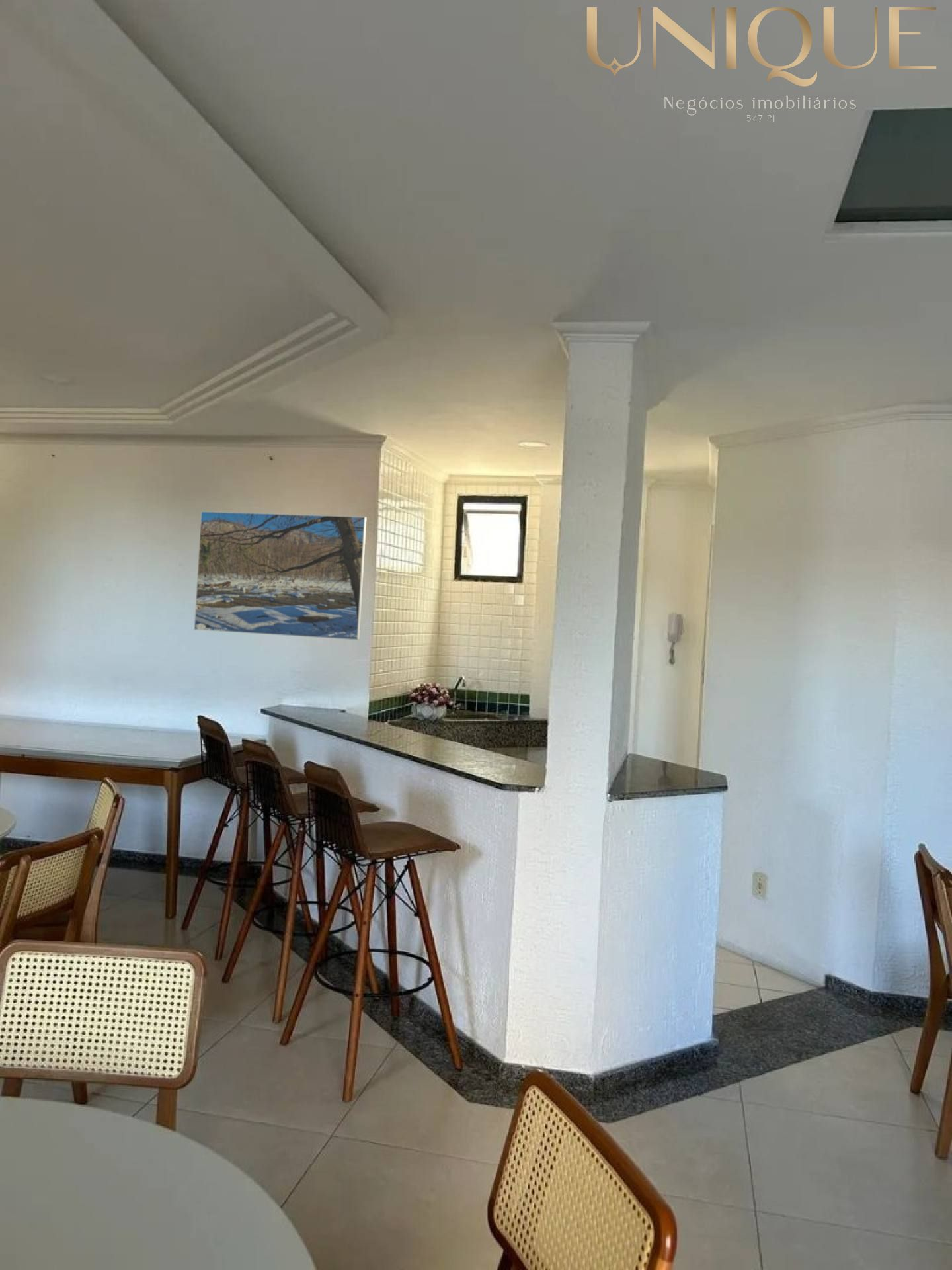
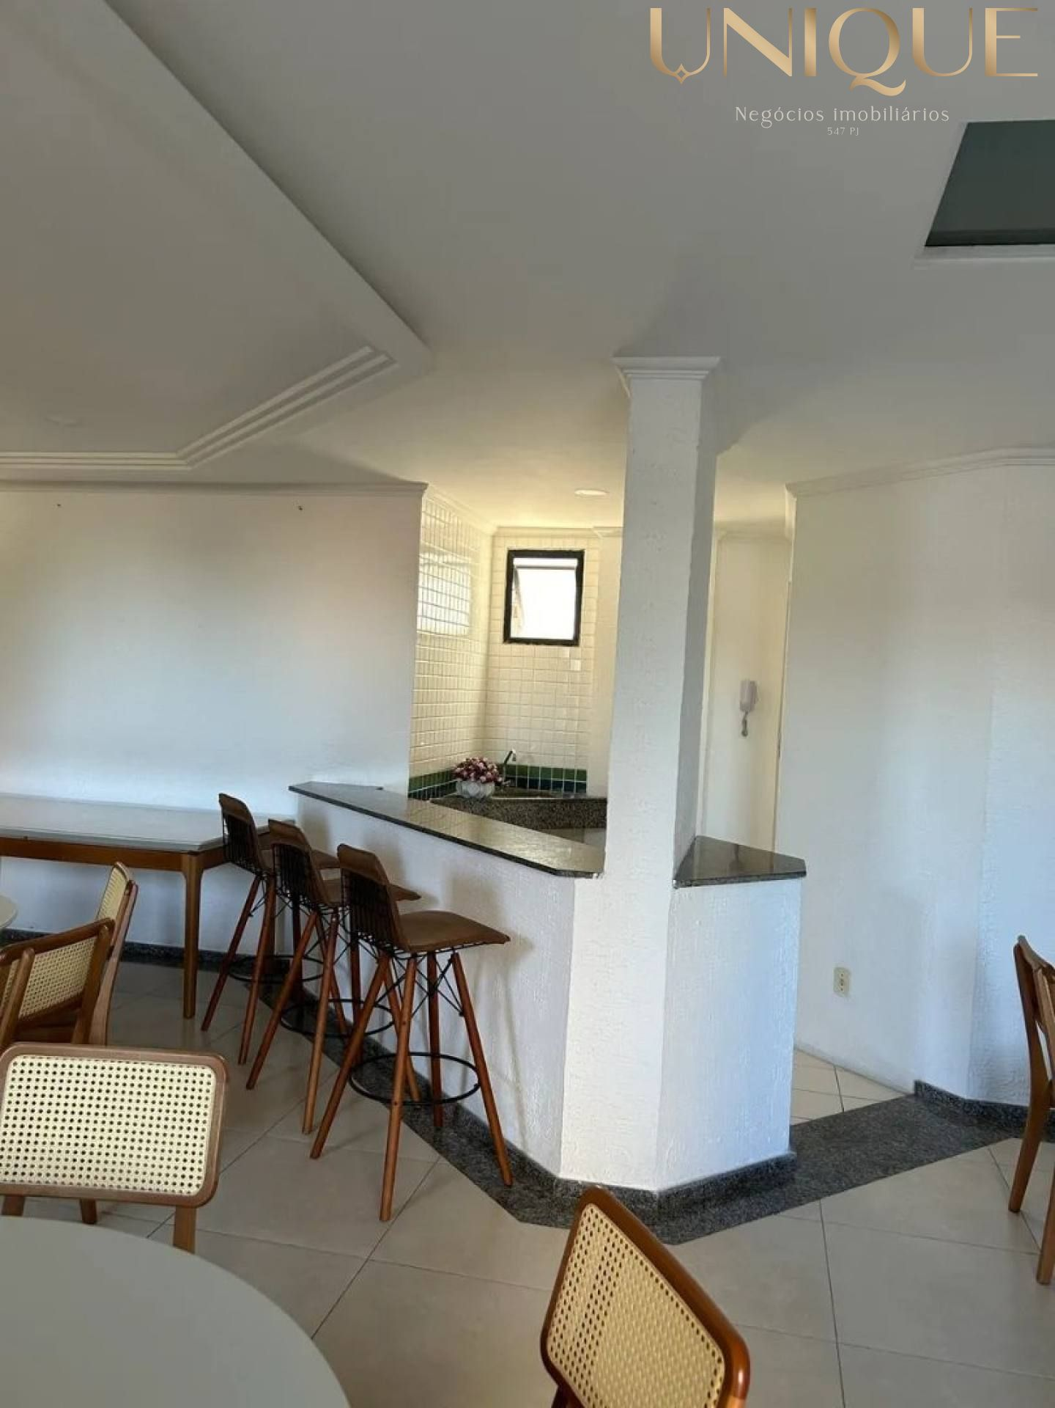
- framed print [194,511,368,641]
